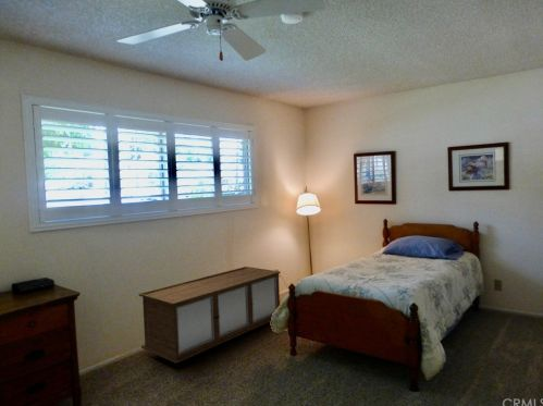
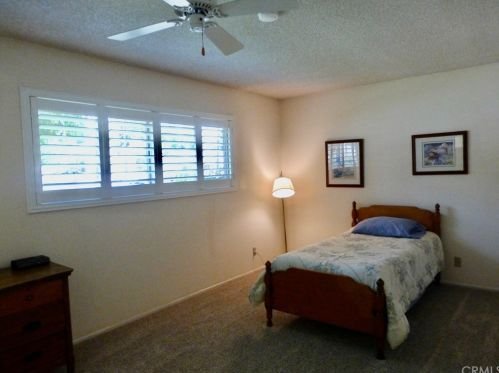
- storage cabinet [138,266,282,365]
